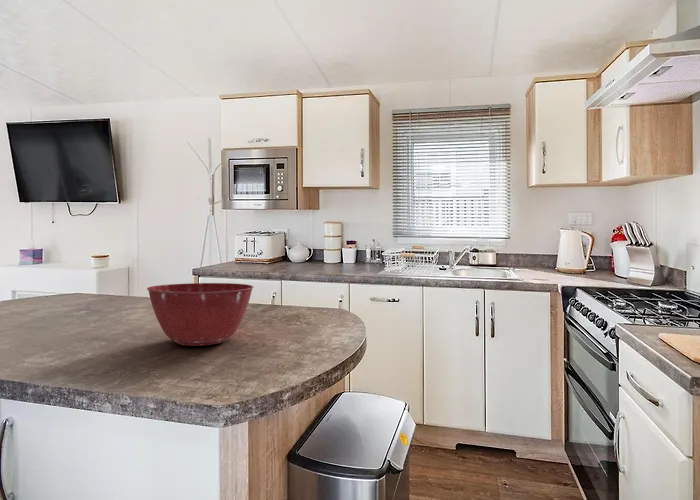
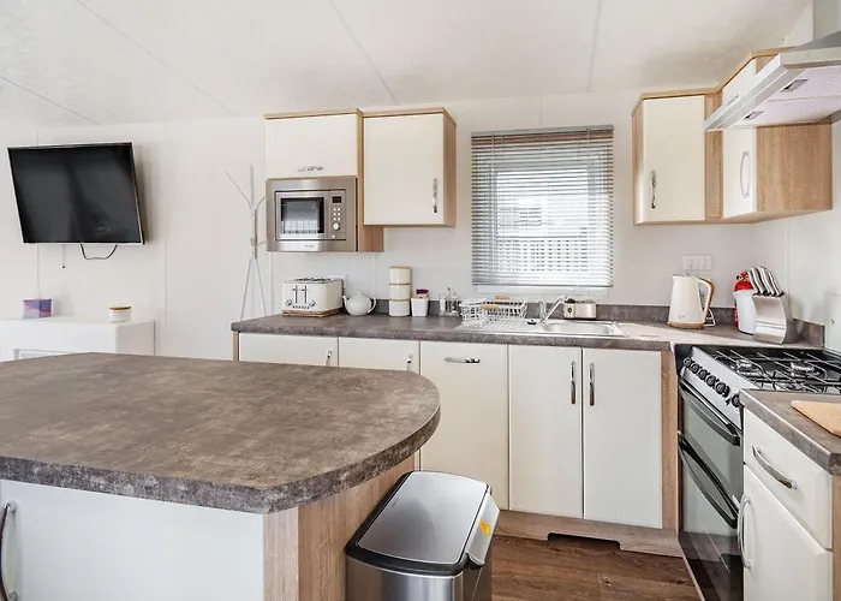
- mixing bowl [146,282,254,347]
